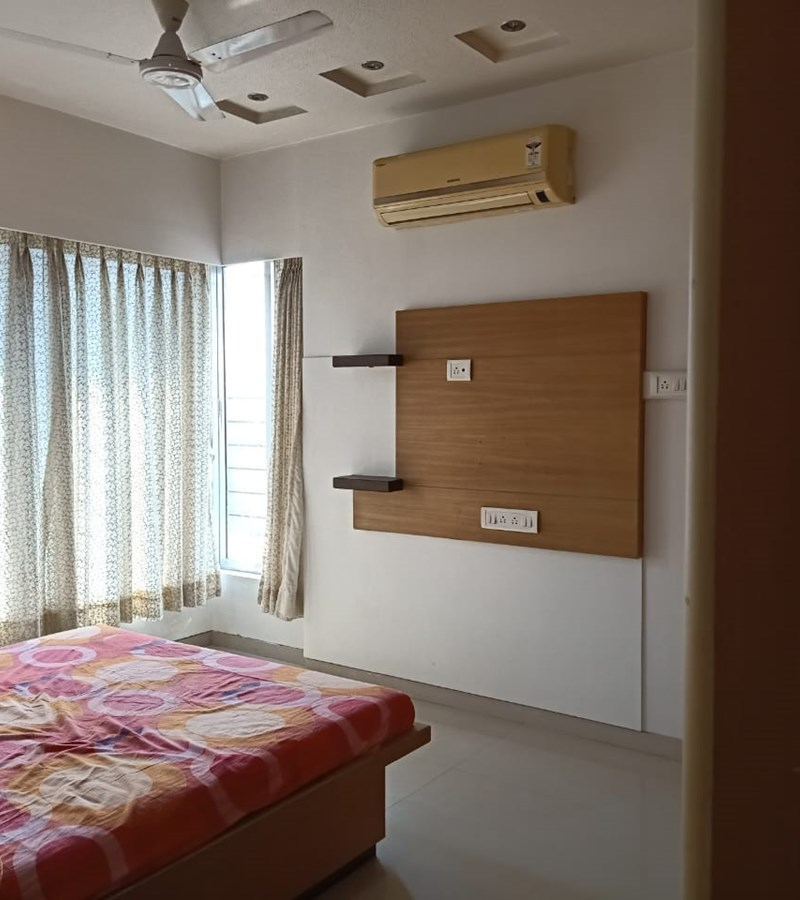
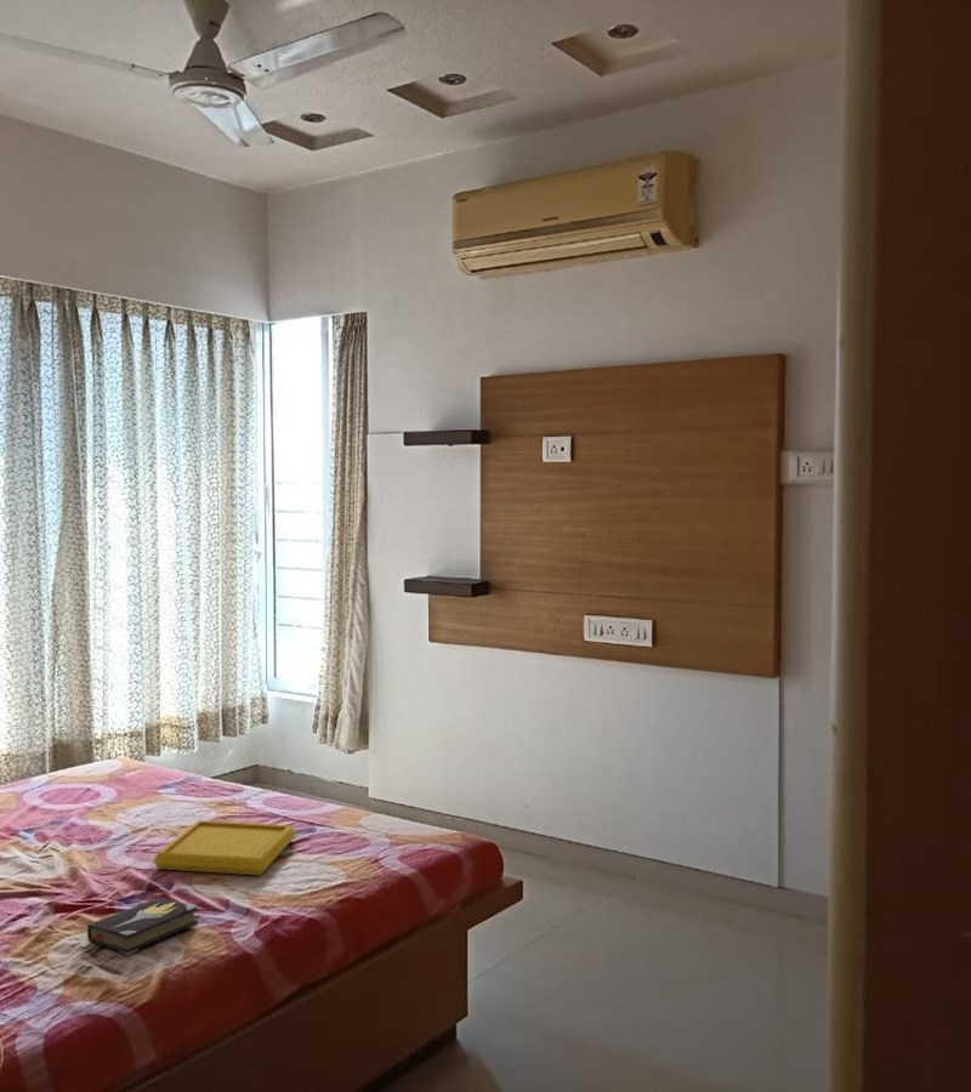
+ hardback book [85,897,199,956]
+ serving tray [153,819,296,876]
